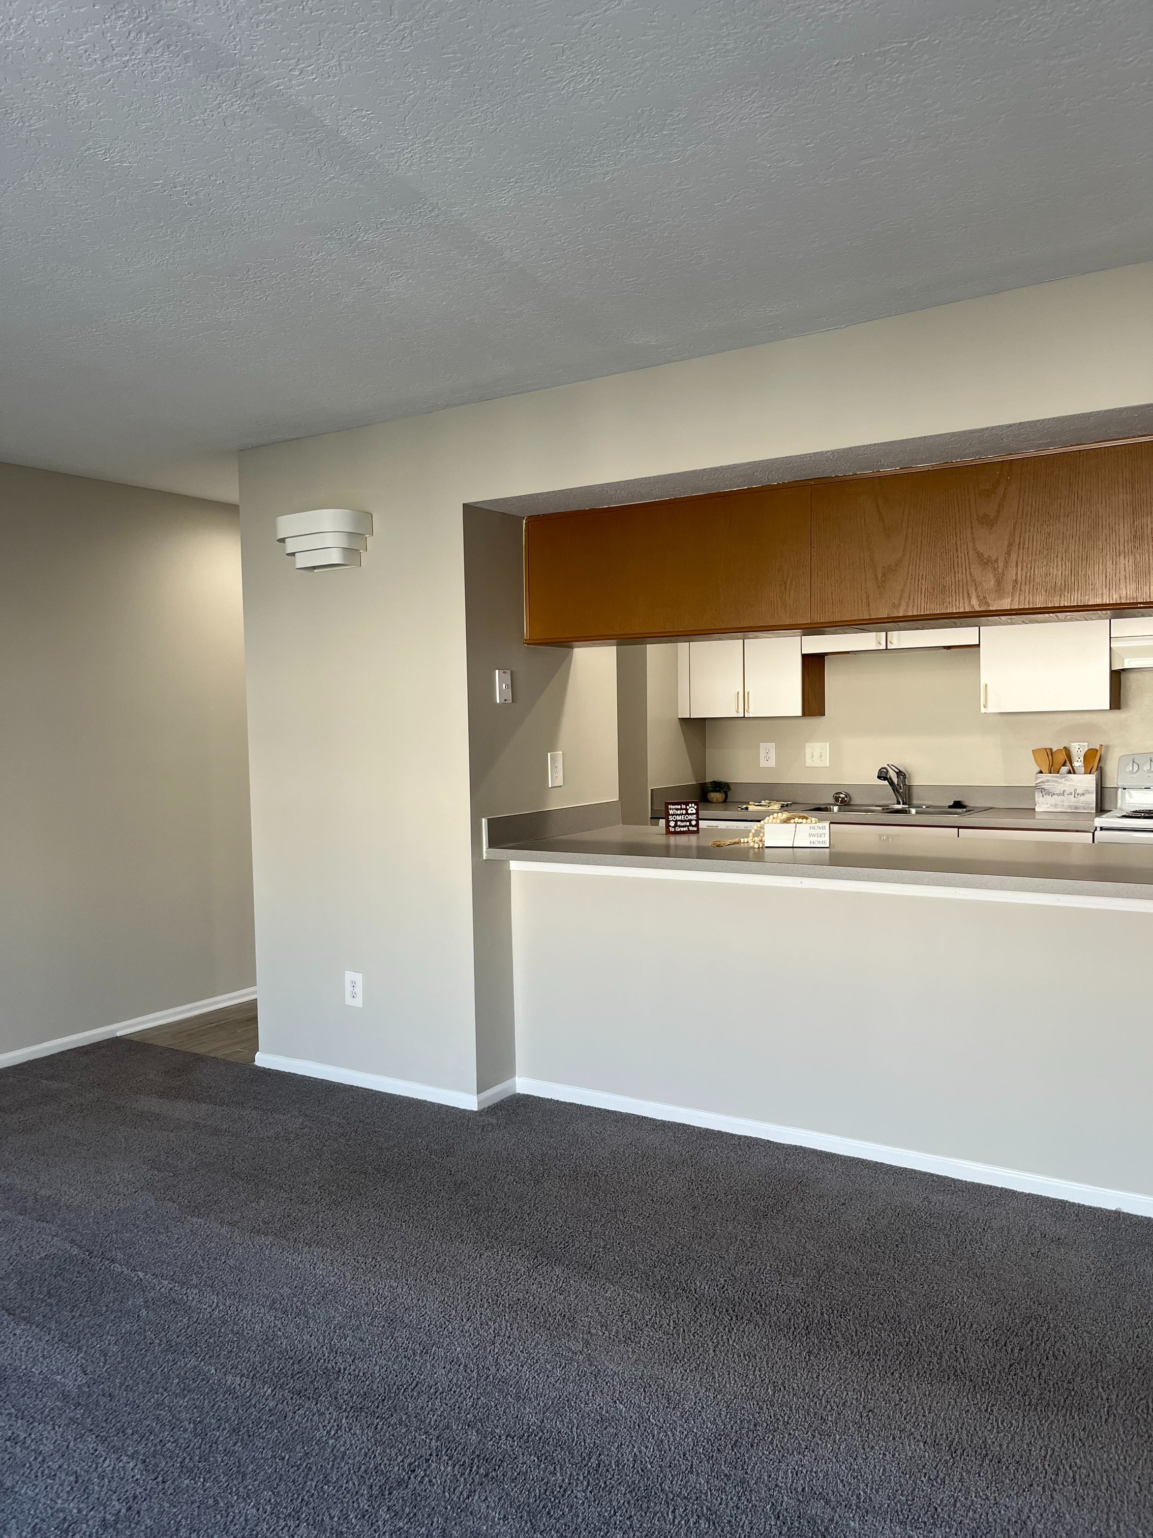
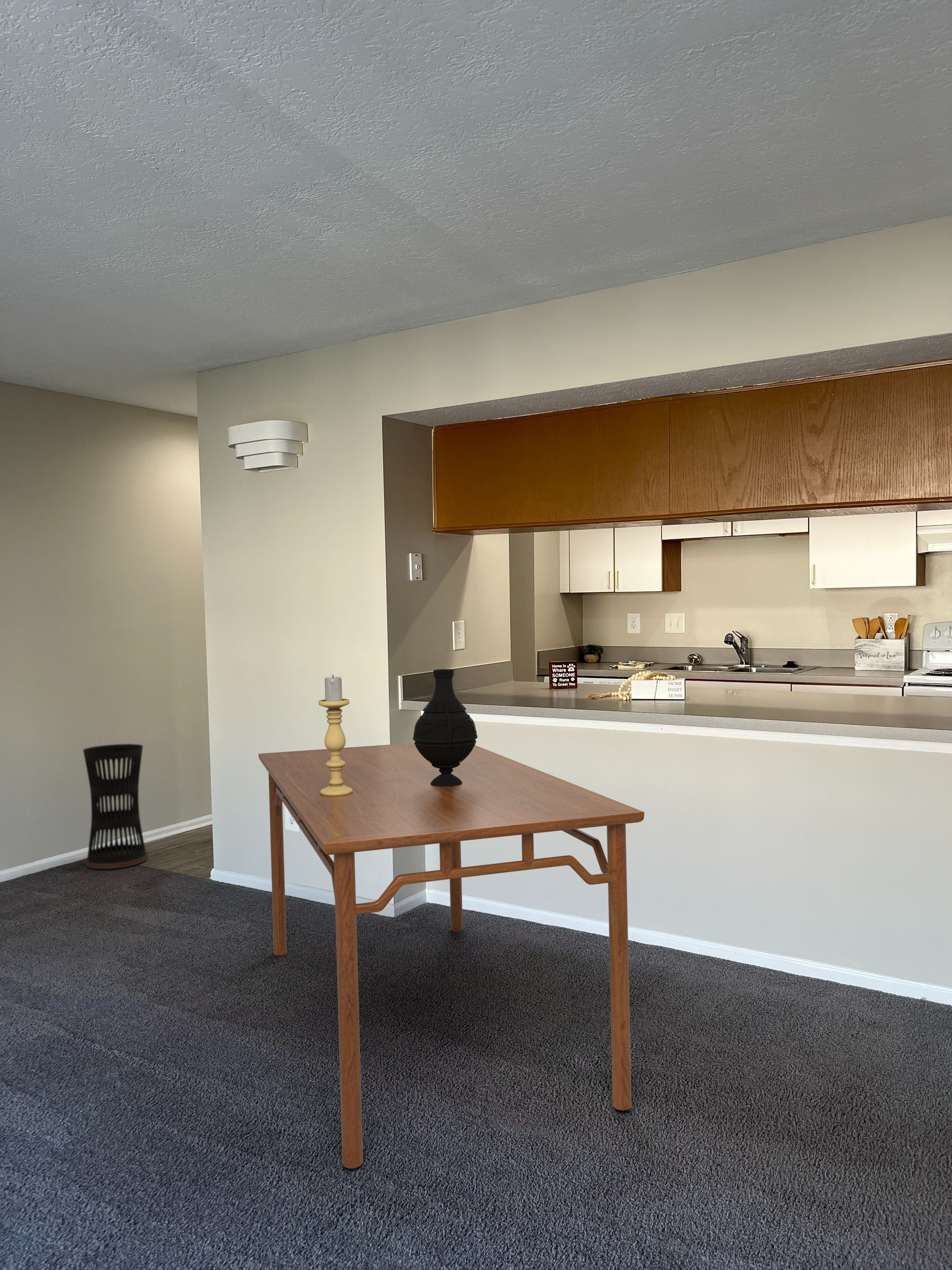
+ dining table [258,743,645,1169]
+ vase [413,669,478,787]
+ umbrella stand [83,743,148,869]
+ candle holder [318,674,353,796]
